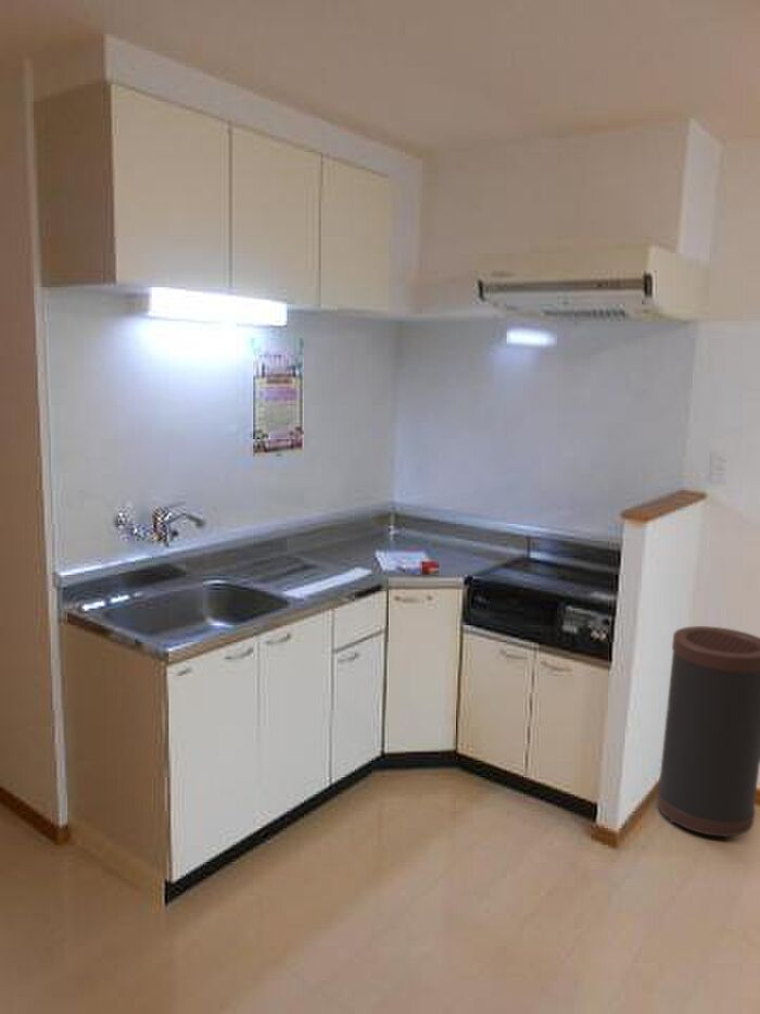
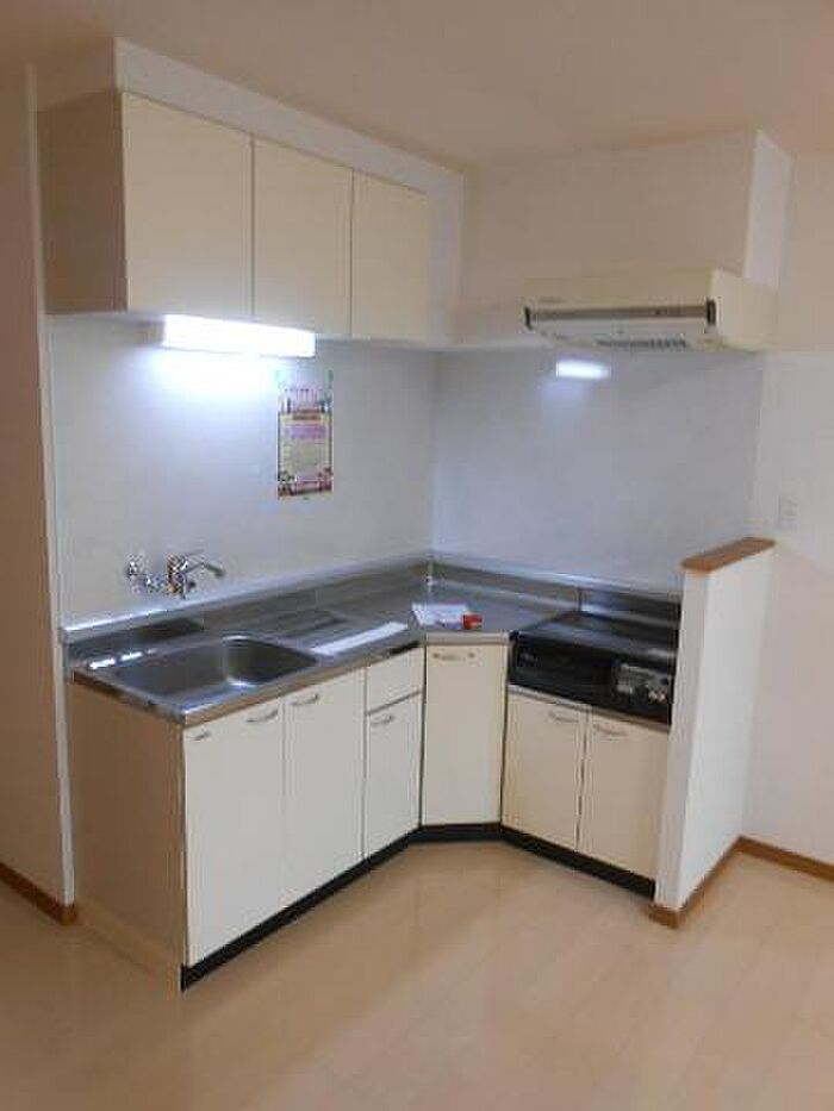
- trash can [656,625,760,838]
